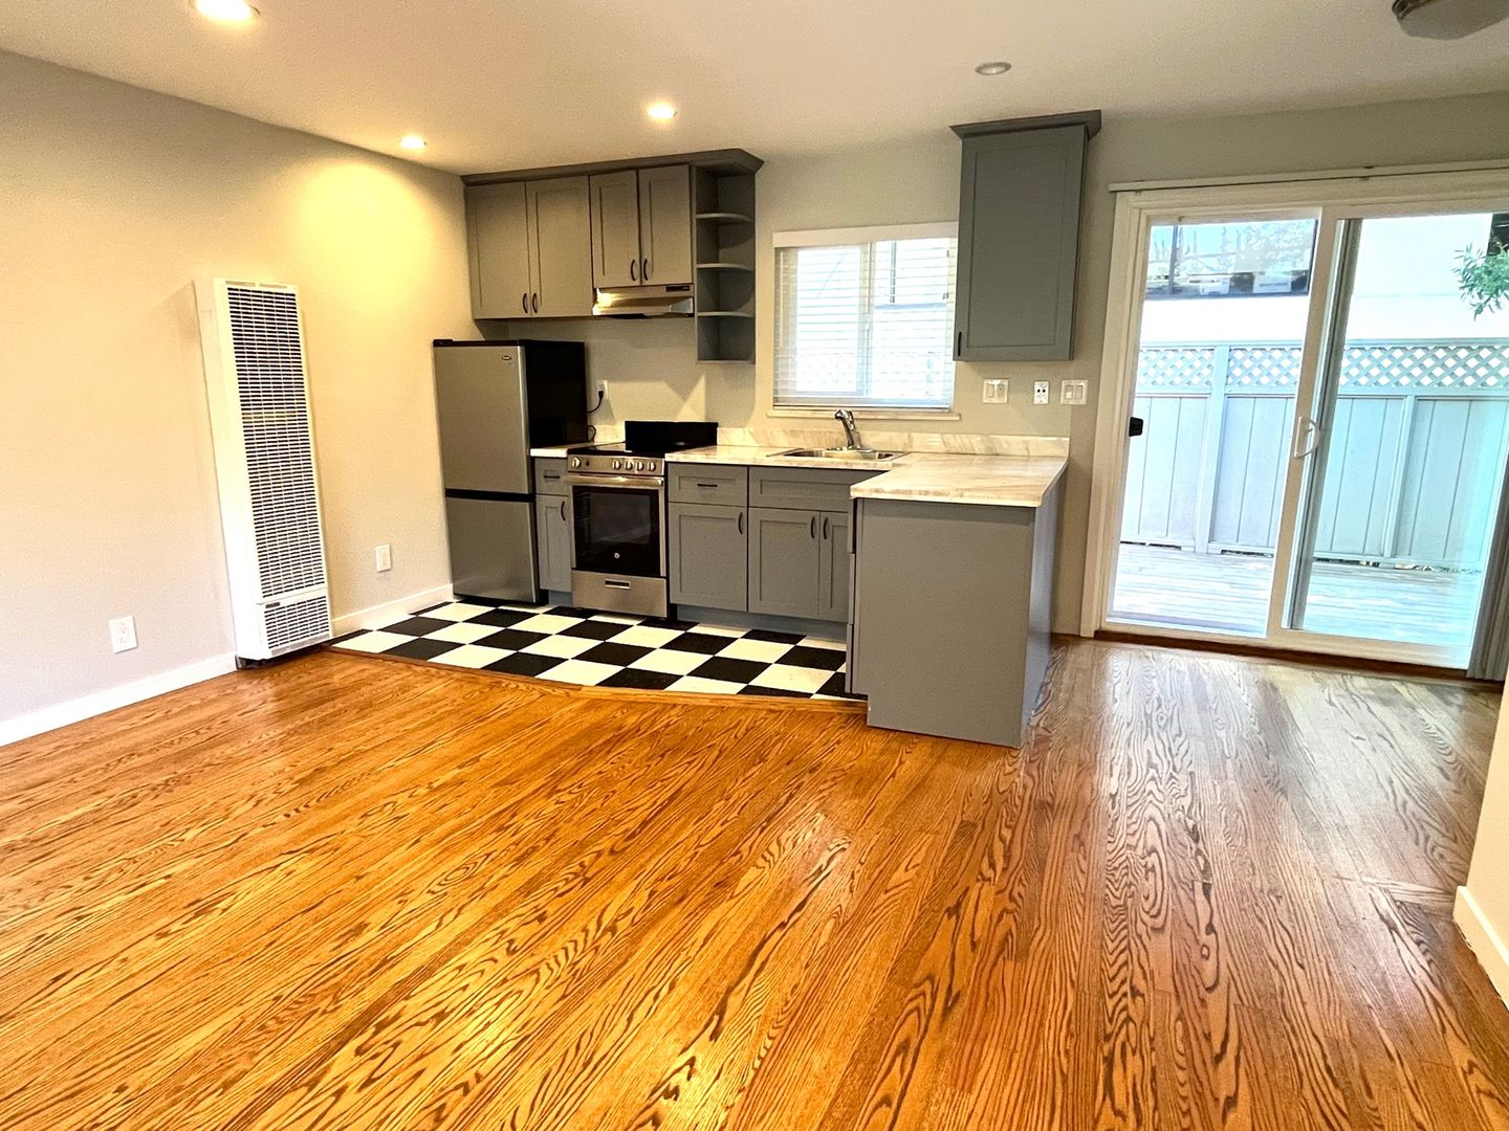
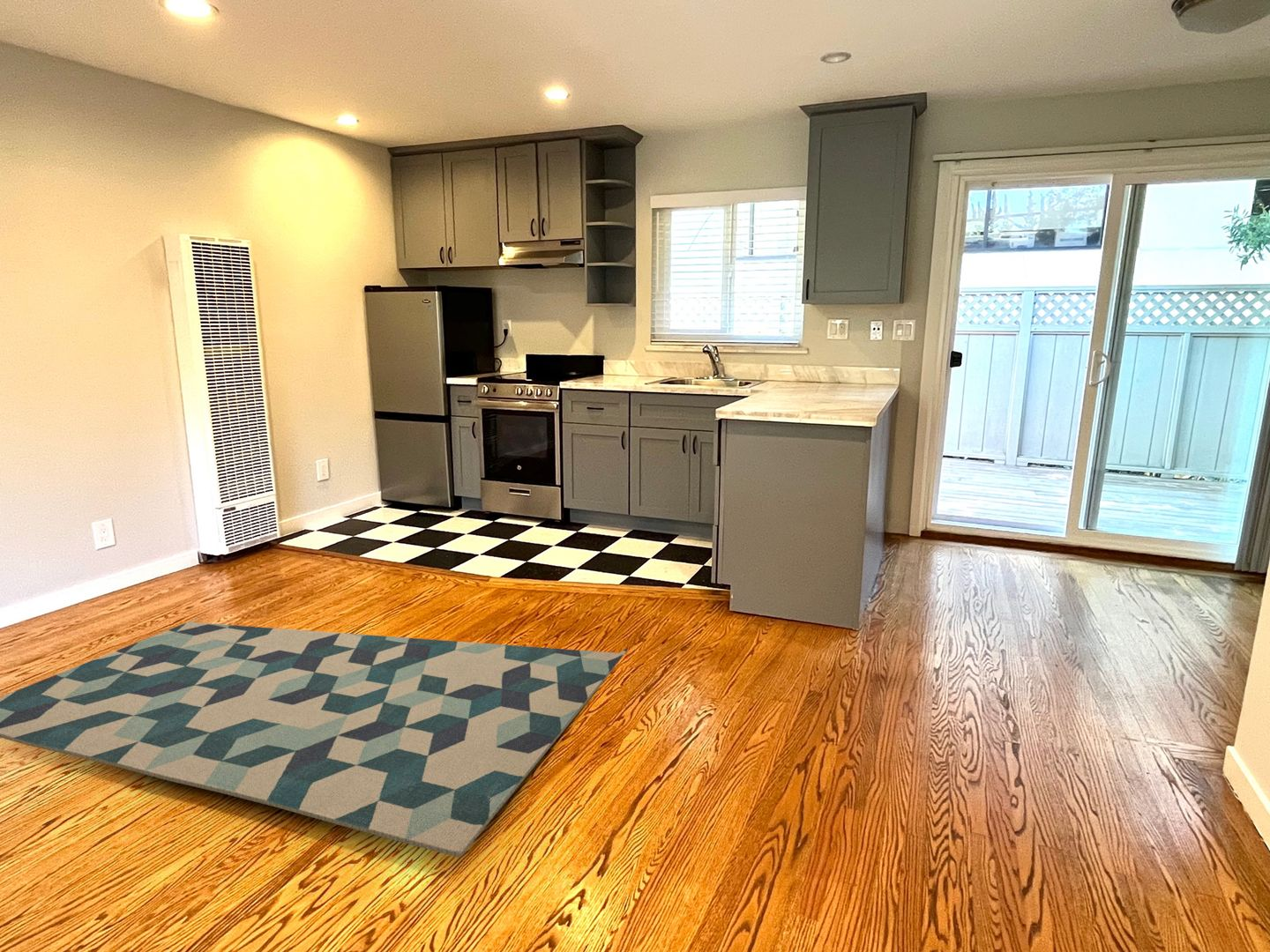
+ rug [0,617,629,858]
